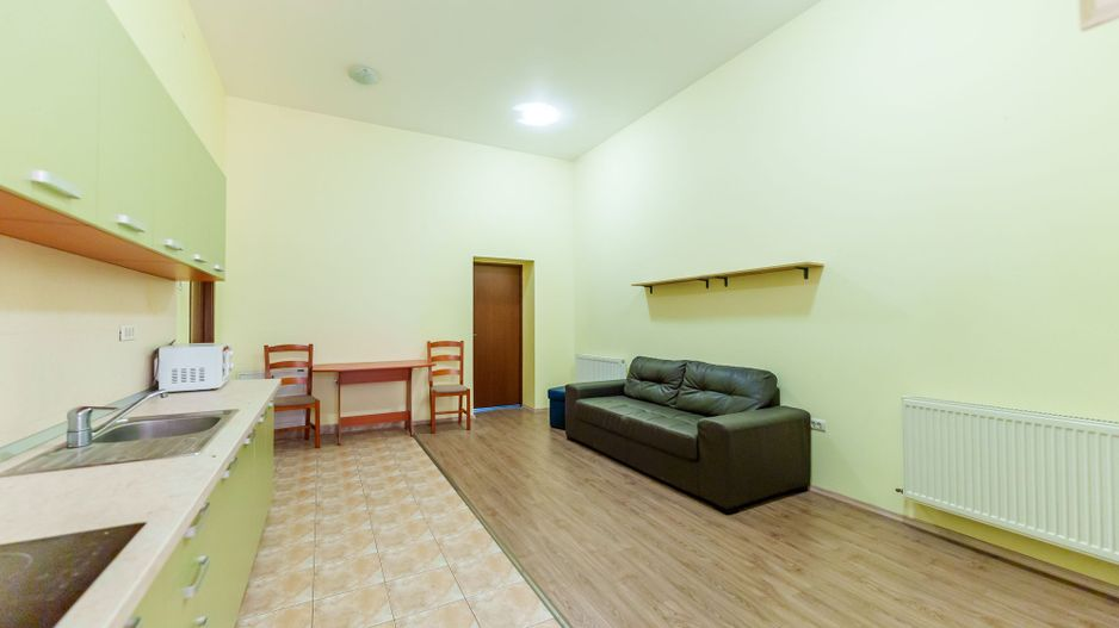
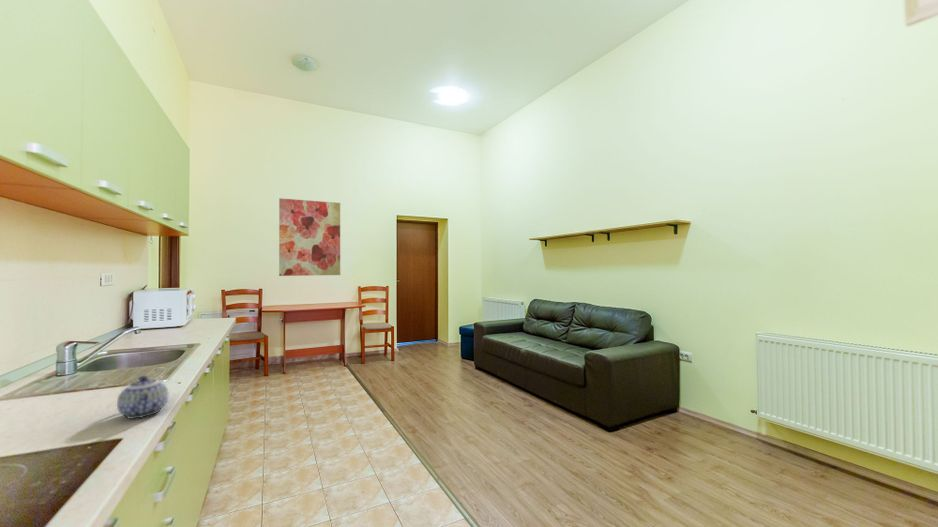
+ teapot [116,375,169,420]
+ wall art [278,197,341,277]
